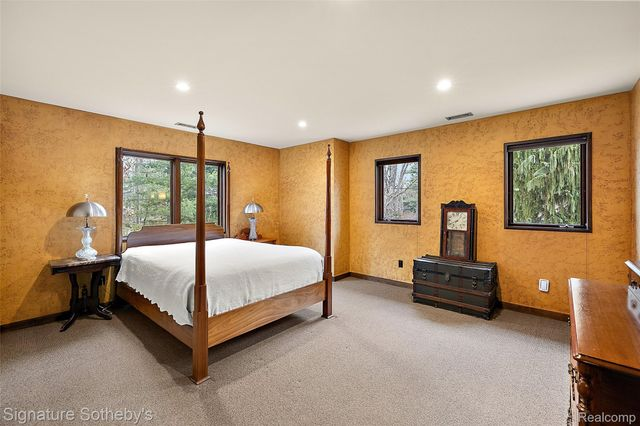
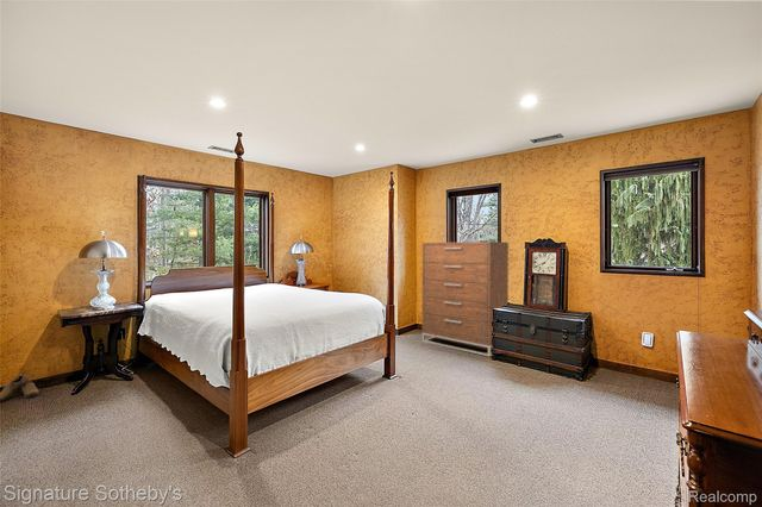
+ dresser [421,240,510,358]
+ shoe [0,371,40,402]
